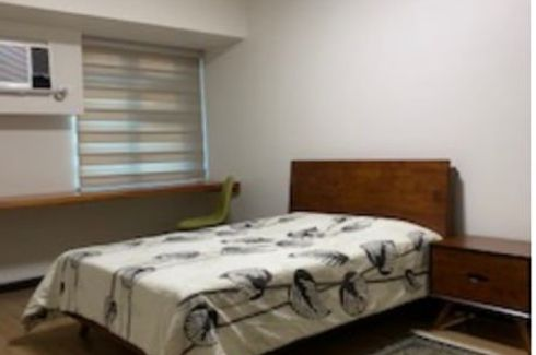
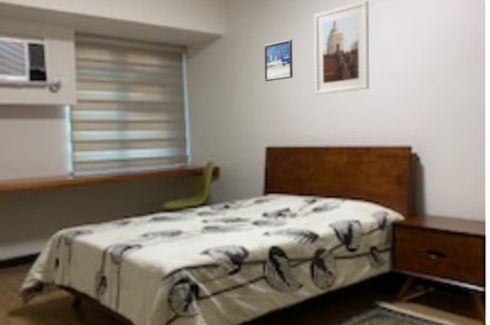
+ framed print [263,39,294,82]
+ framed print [313,0,370,95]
